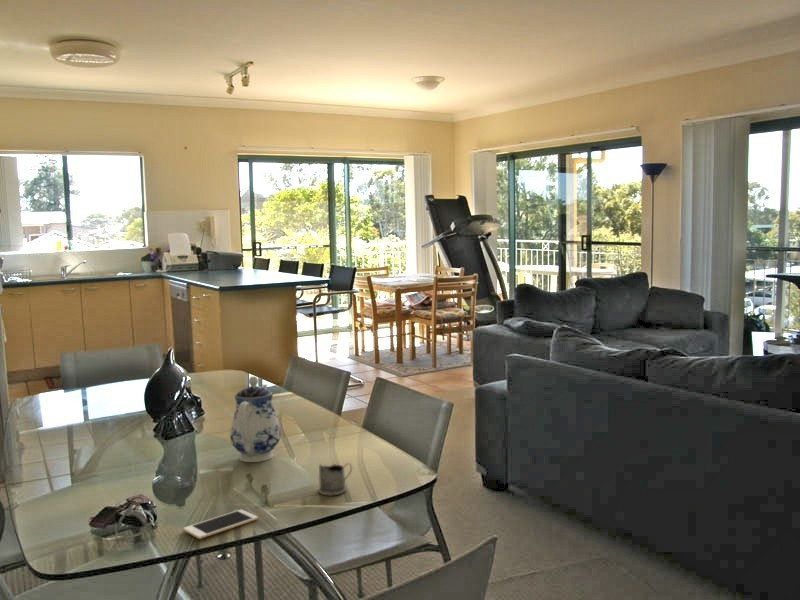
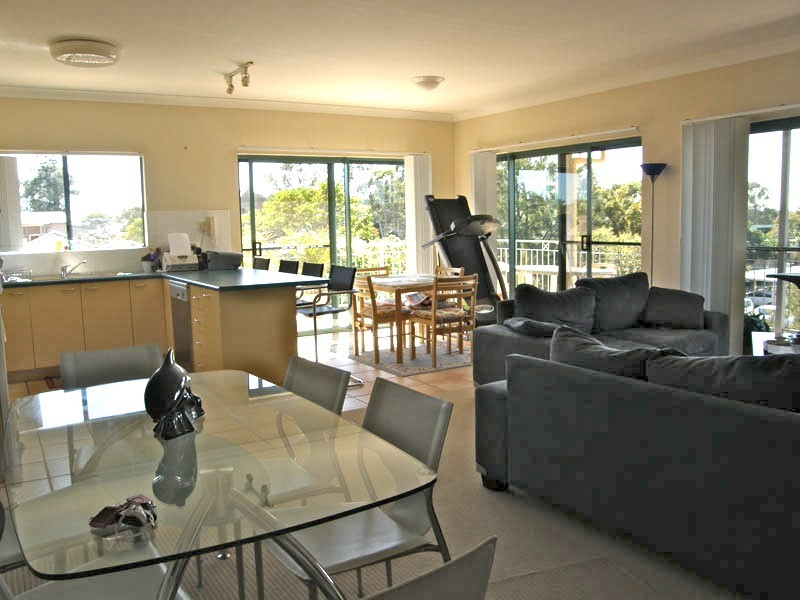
- cell phone [183,509,259,540]
- teapot [229,375,282,463]
- tea glass holder [317,462,353,496]
